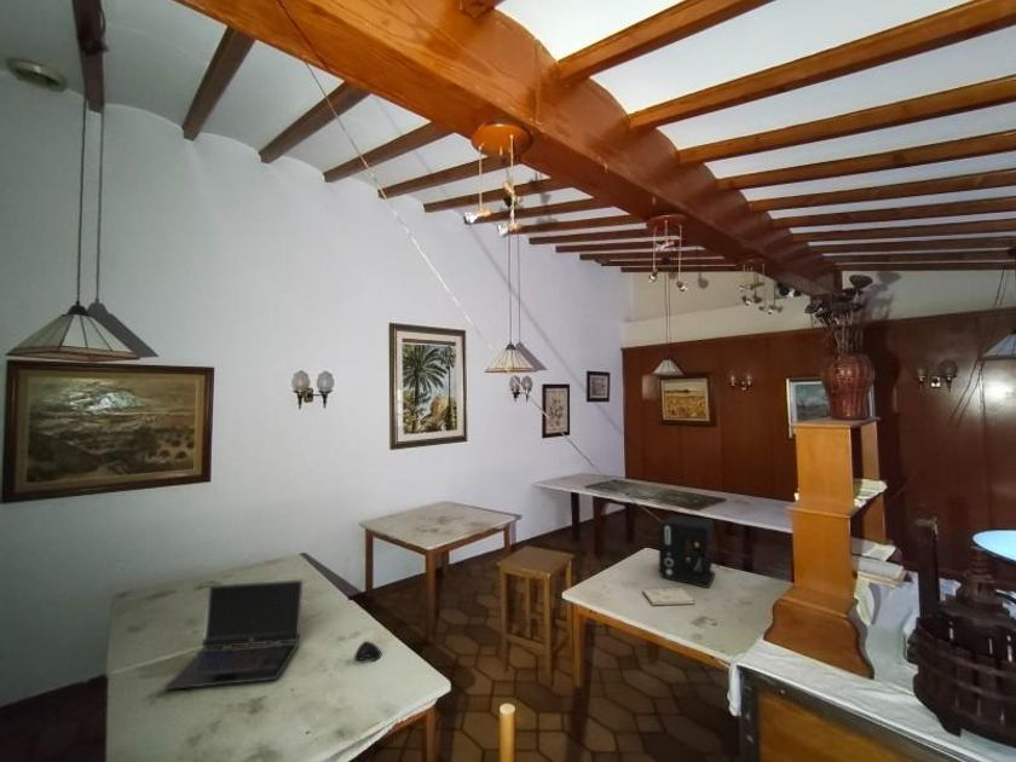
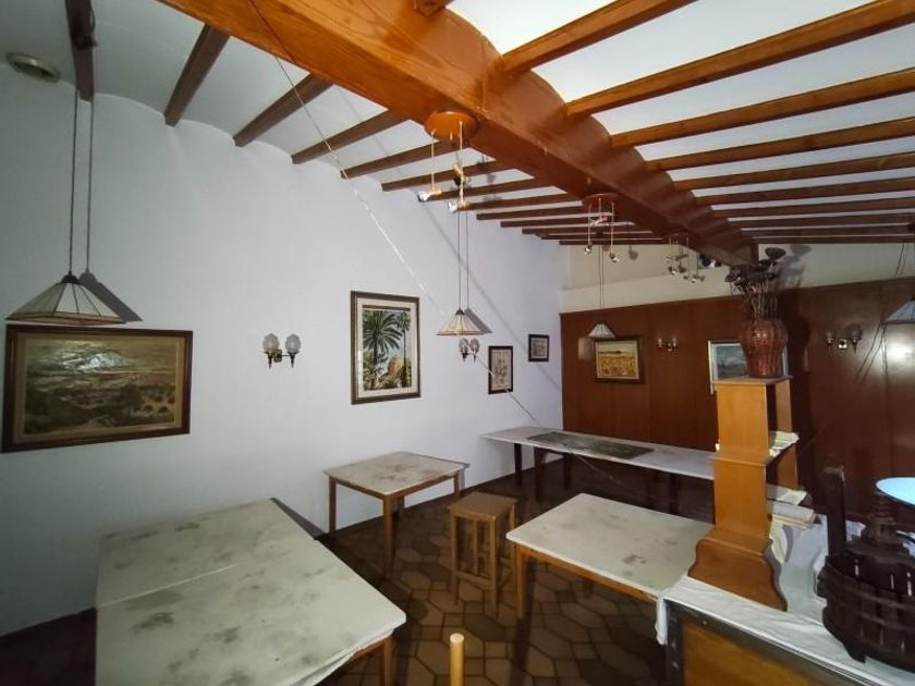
- notebook [641,585,695,607]
- laptop computer [163,578,305,691]
- coffee maker [658,514,720,589]
- computer mouse [353,640,382,663]
